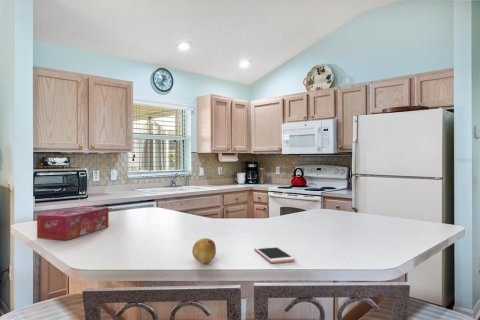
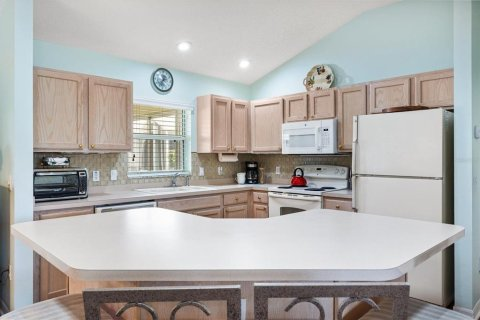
- fruit [191,237,217,264]
- cell phone [253,245,296,264]
- tissue box [36,205,109,241]
